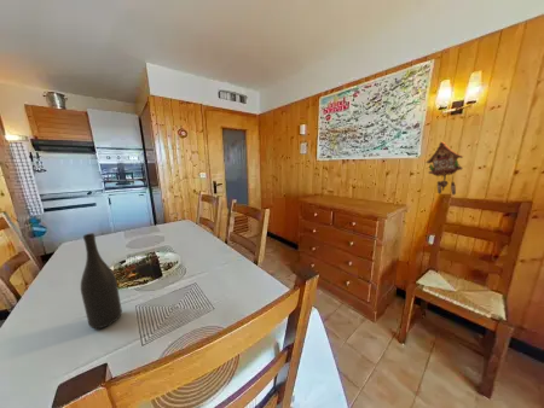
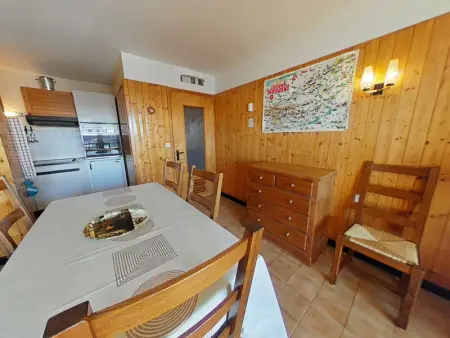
- wine bottle [80,233,123,330]
- cuckoo clock [424,140,465,196]
